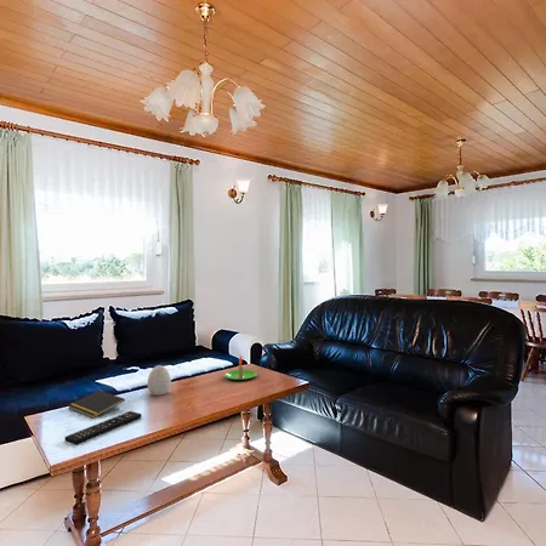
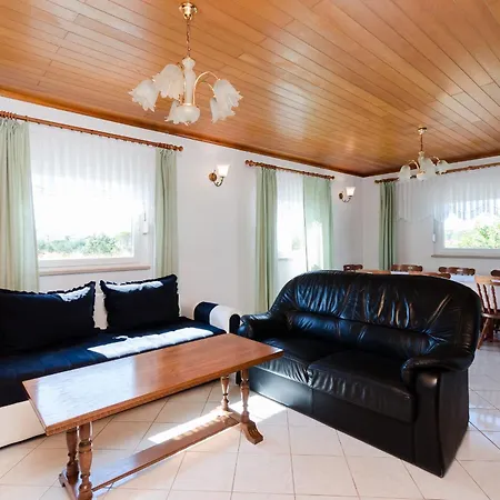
- remote control [64,410,143,445]
- notepad [67,389,126,419]
- candle [223,354,258,381]
- decorative egg [147,364,172,397]
